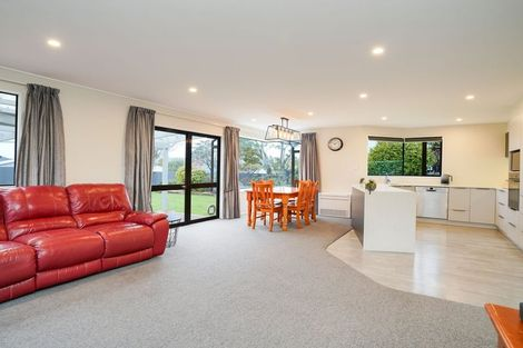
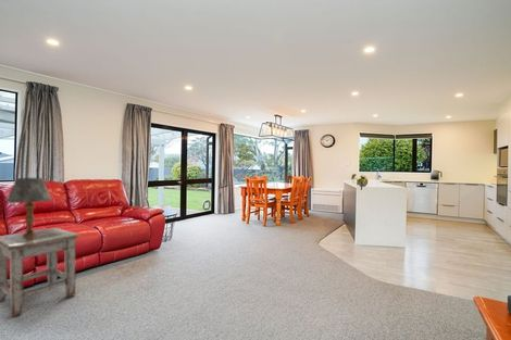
+ stool [0,226,80,318]
+ table lamp [4,177,53,237]
